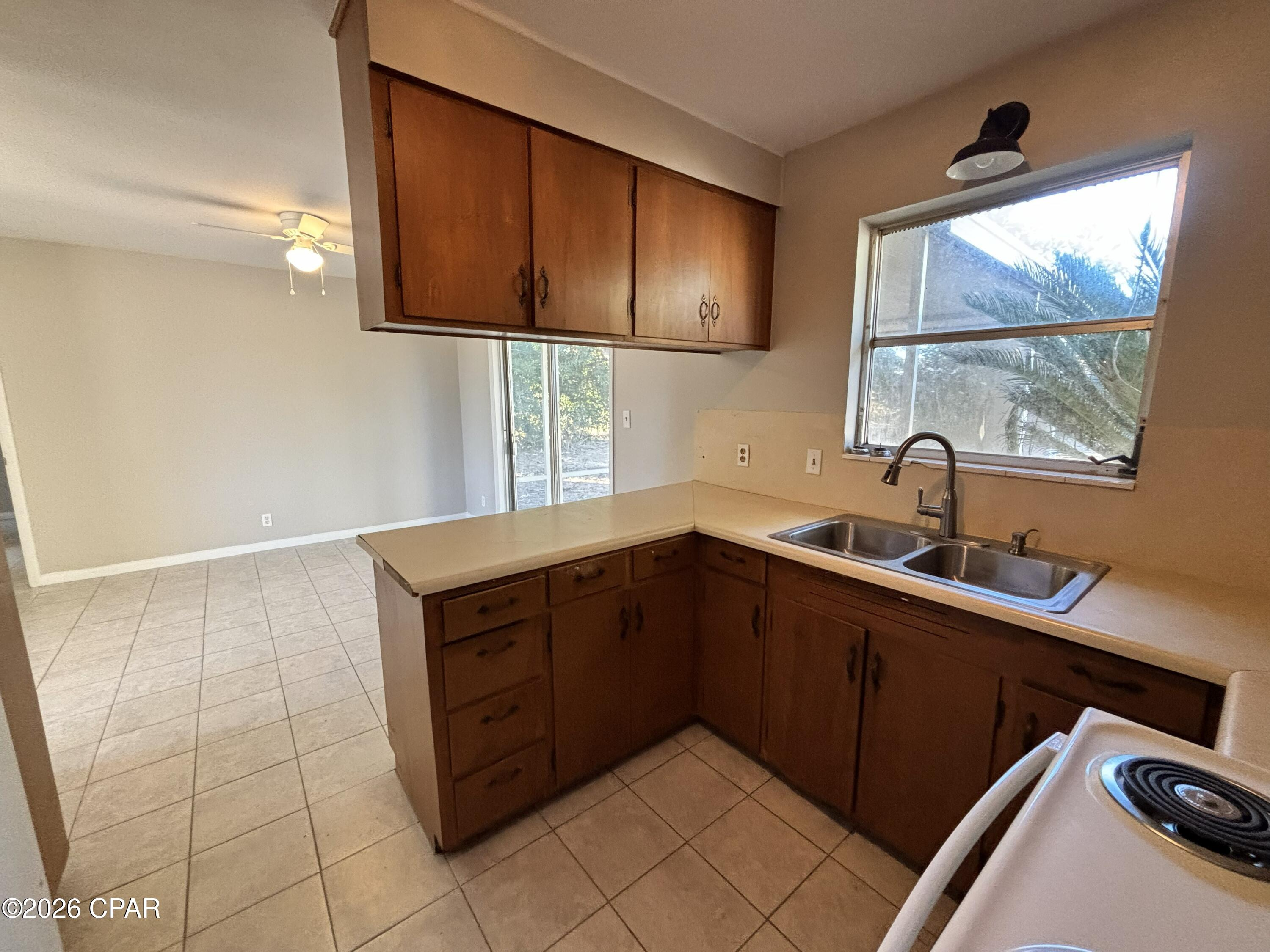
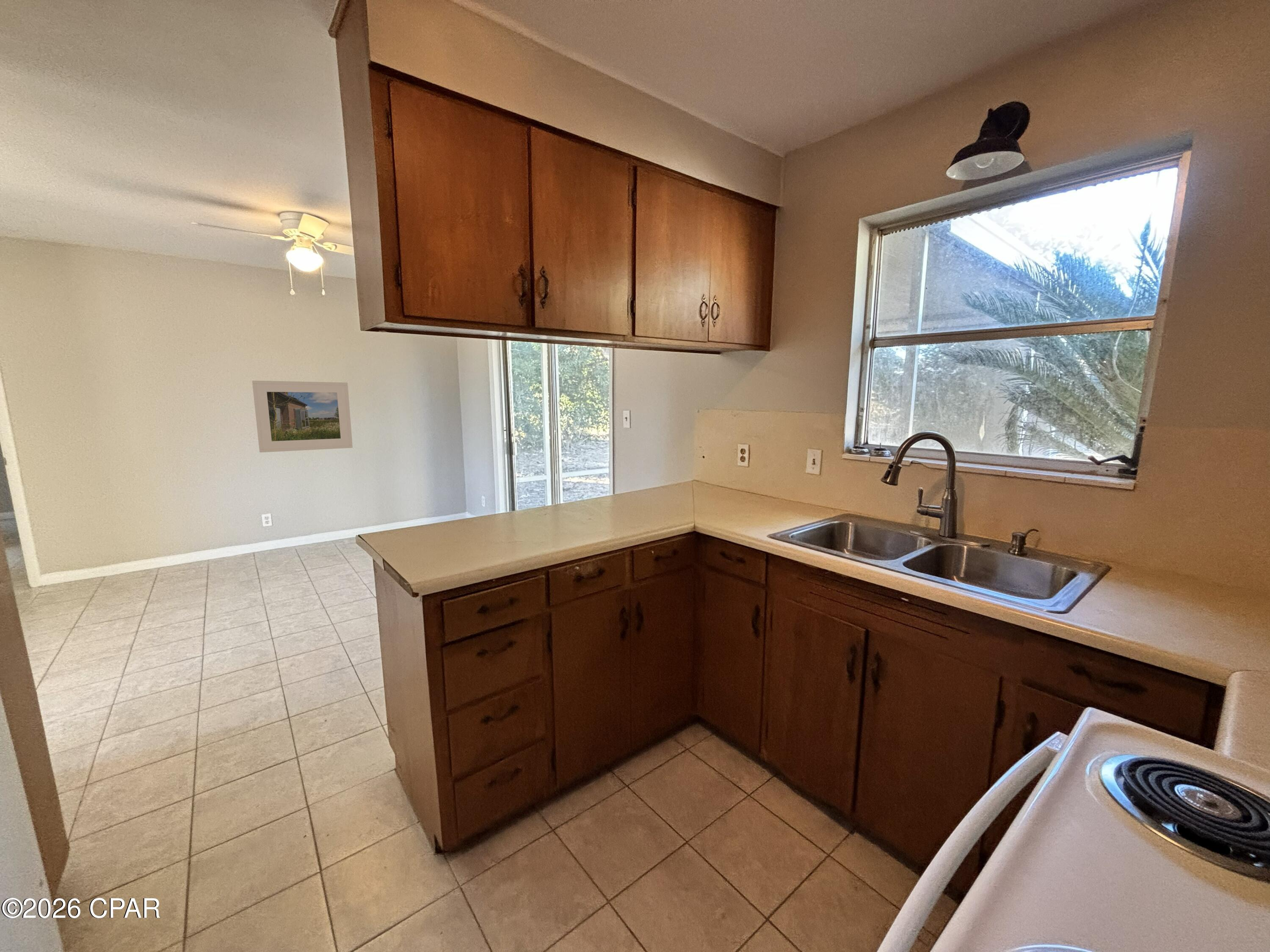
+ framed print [252,380,353,453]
